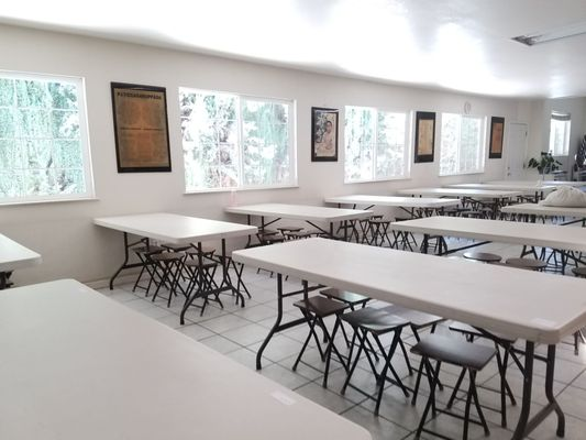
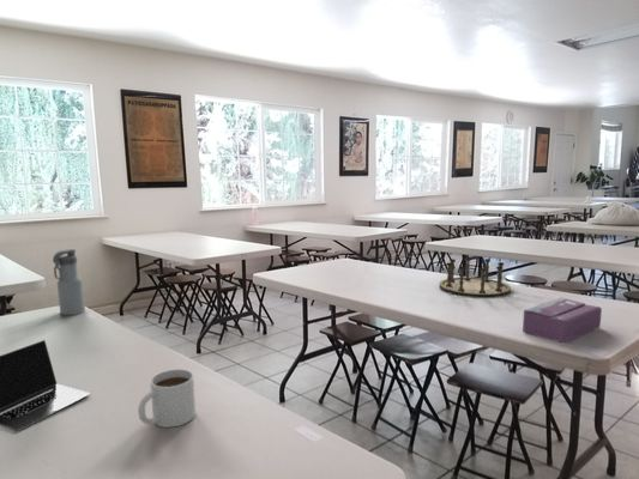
+ tissue box [522,297,603,345]
+ water bottle [52,248,86,316]
+ board game [439,256,512,298]
+ laptop [0,339,91,432]
+ mug [137,368,197,429]
